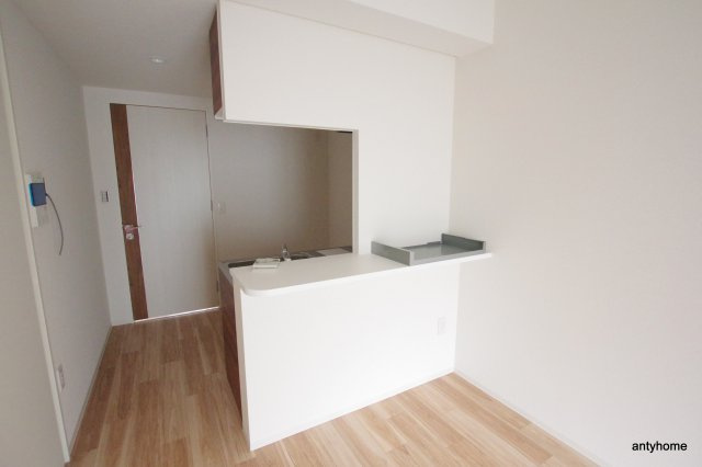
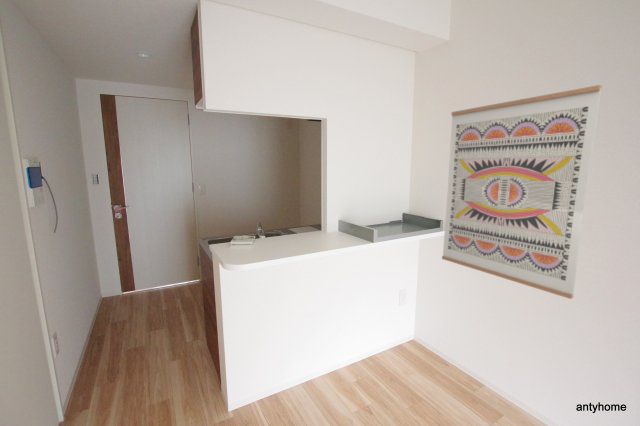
+ wall art [441,84,603,300]
